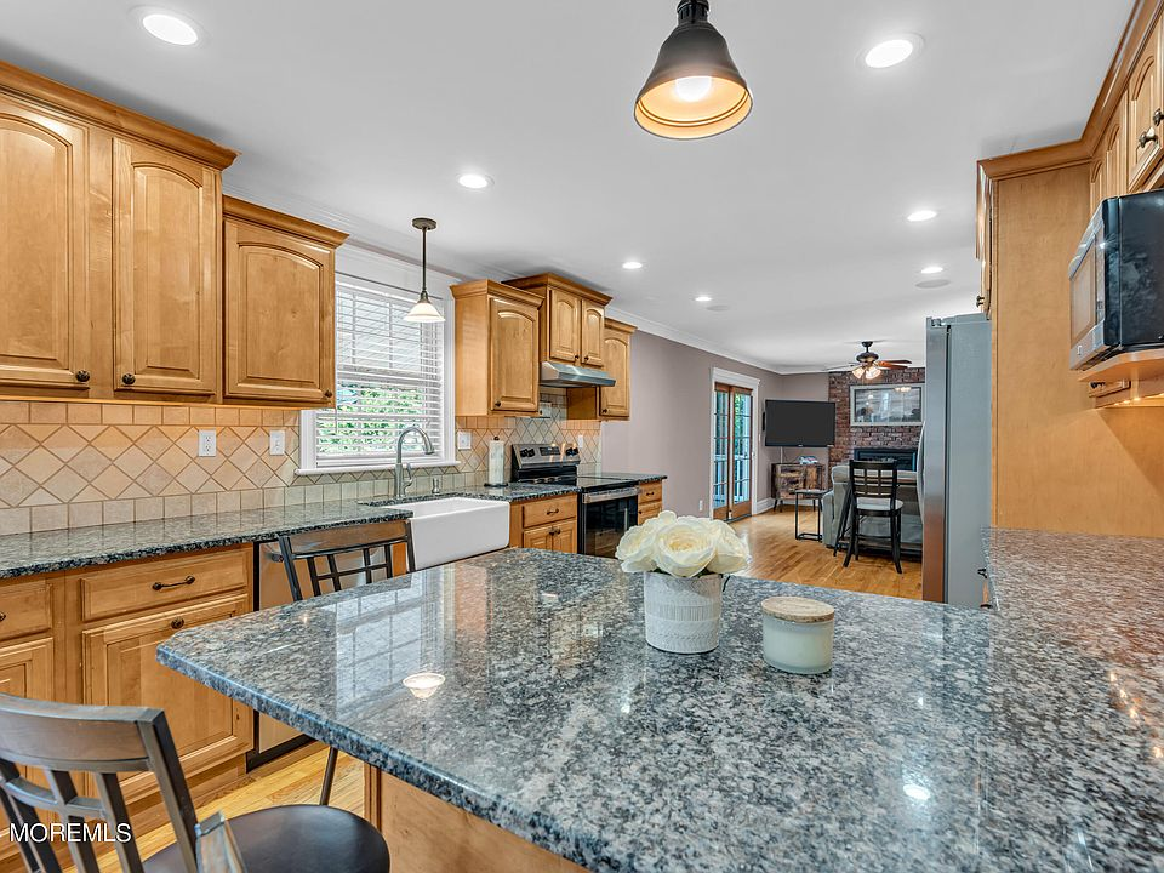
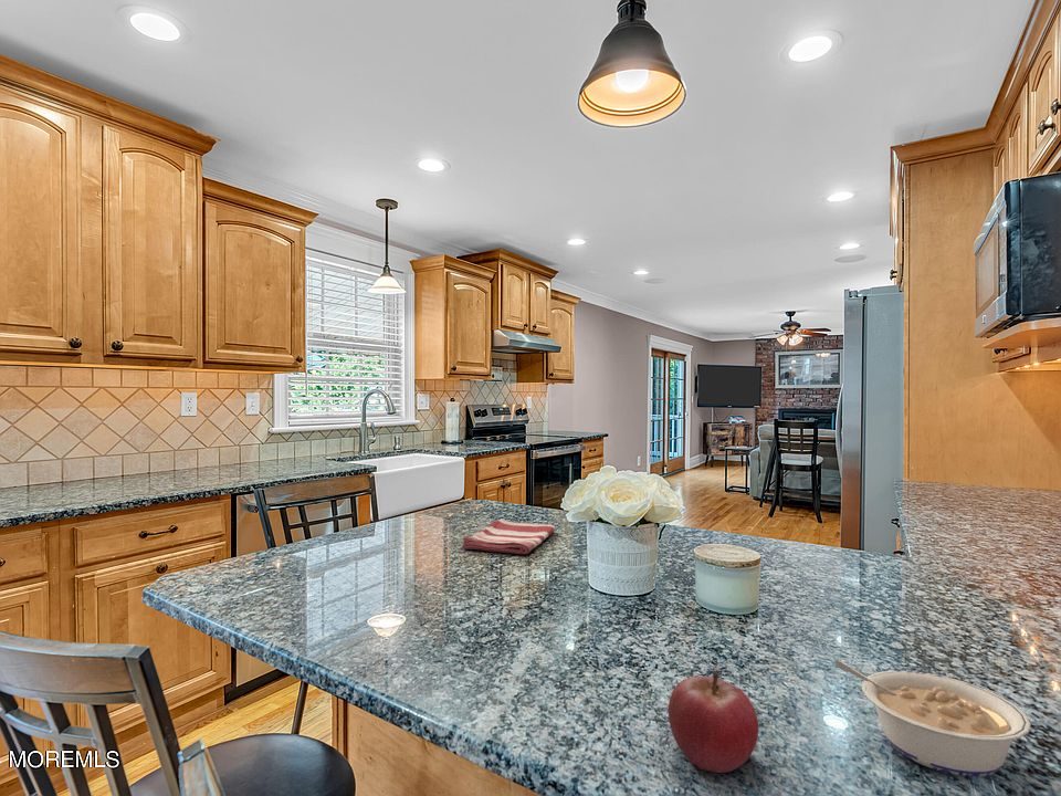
+ legume [833,659,1032,778]
+ dish towel [461,519,557,555]
+ fruit [668,667,759,774]
